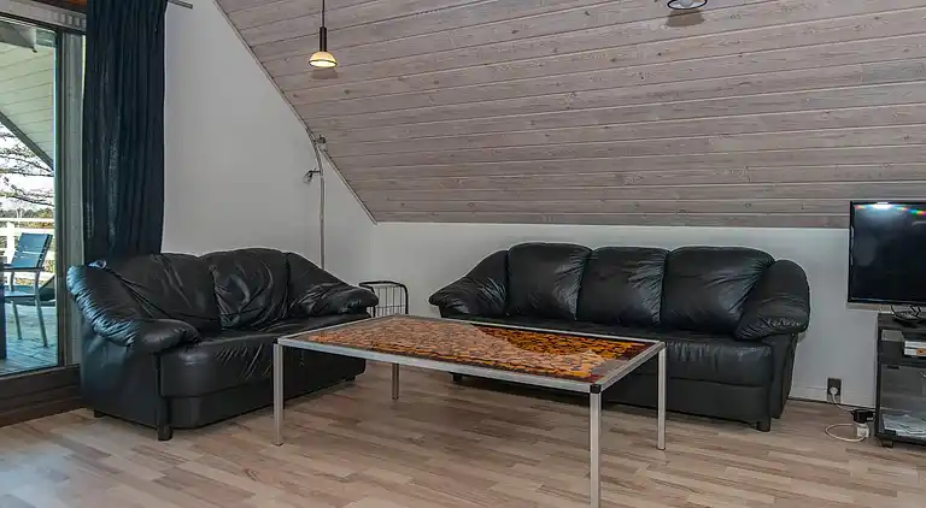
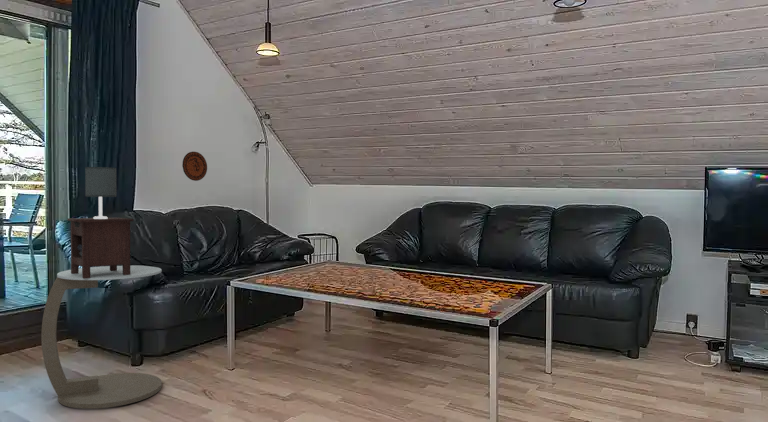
+ table lamp [66,166,135,278]
+ side table [40,265,163,410]
+ decorative plate [181,151,208,182]
